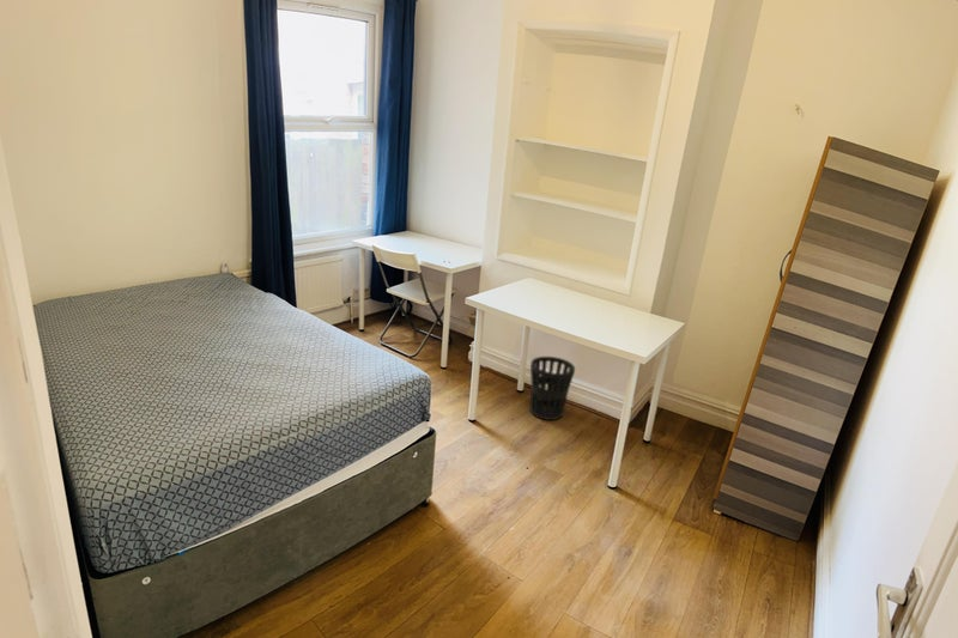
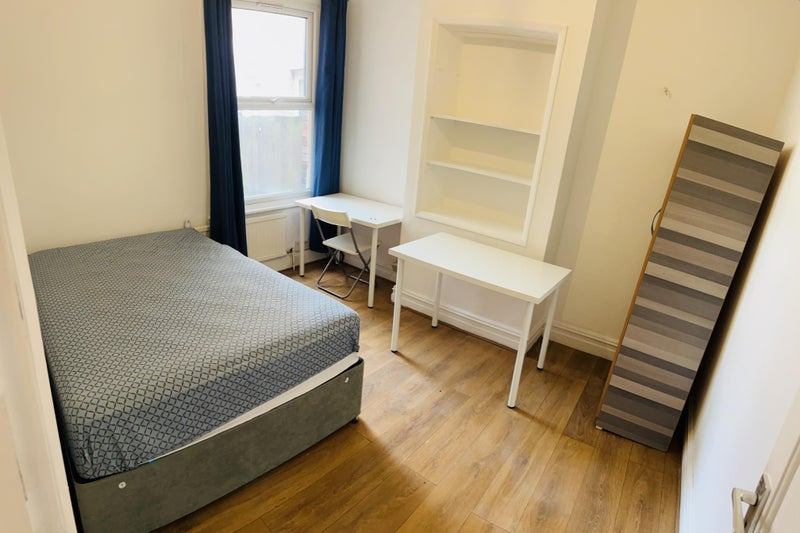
- wastebasket [528,356,576,421]
